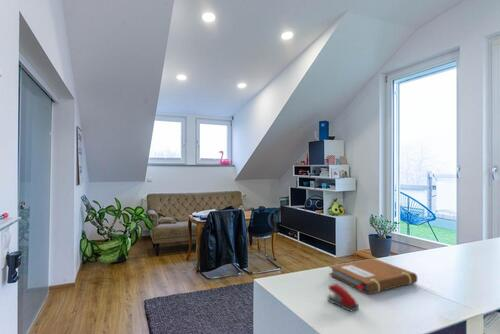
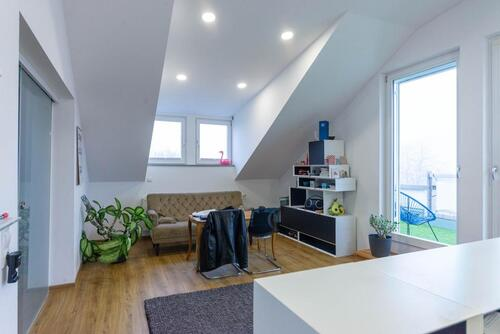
- stapler [327,283,360,313]
- notebook [328,257,418,295]
